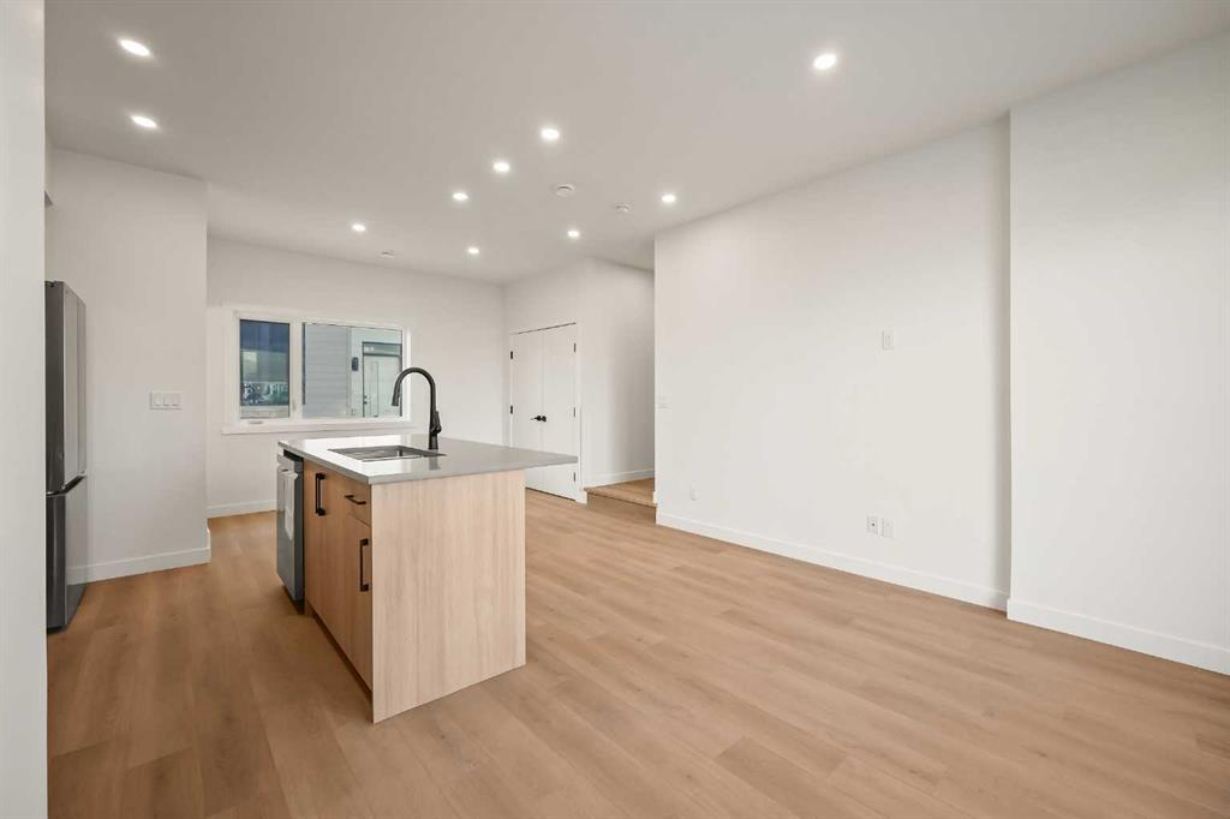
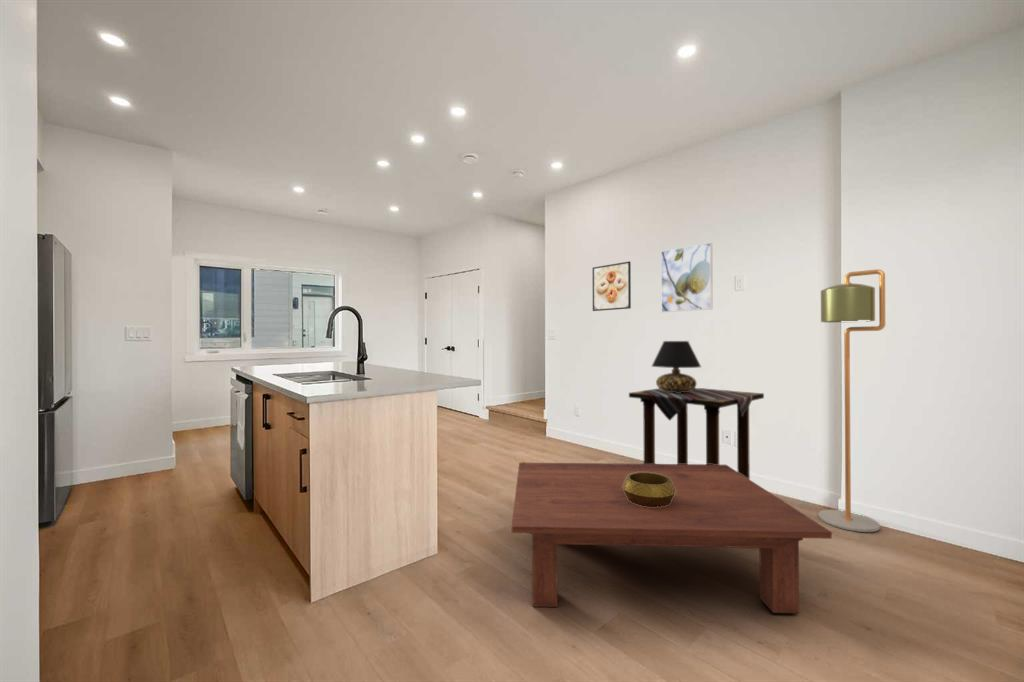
+ coffee table [511,462,833,614]
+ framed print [660,242,714,313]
+ table lamp [651,340,702,393]
+ floor lamp [817,268,886,533]
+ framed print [591,260,632,312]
+ side table [628,387,765,480]
+ decorative bowl [622,472,676,507]
